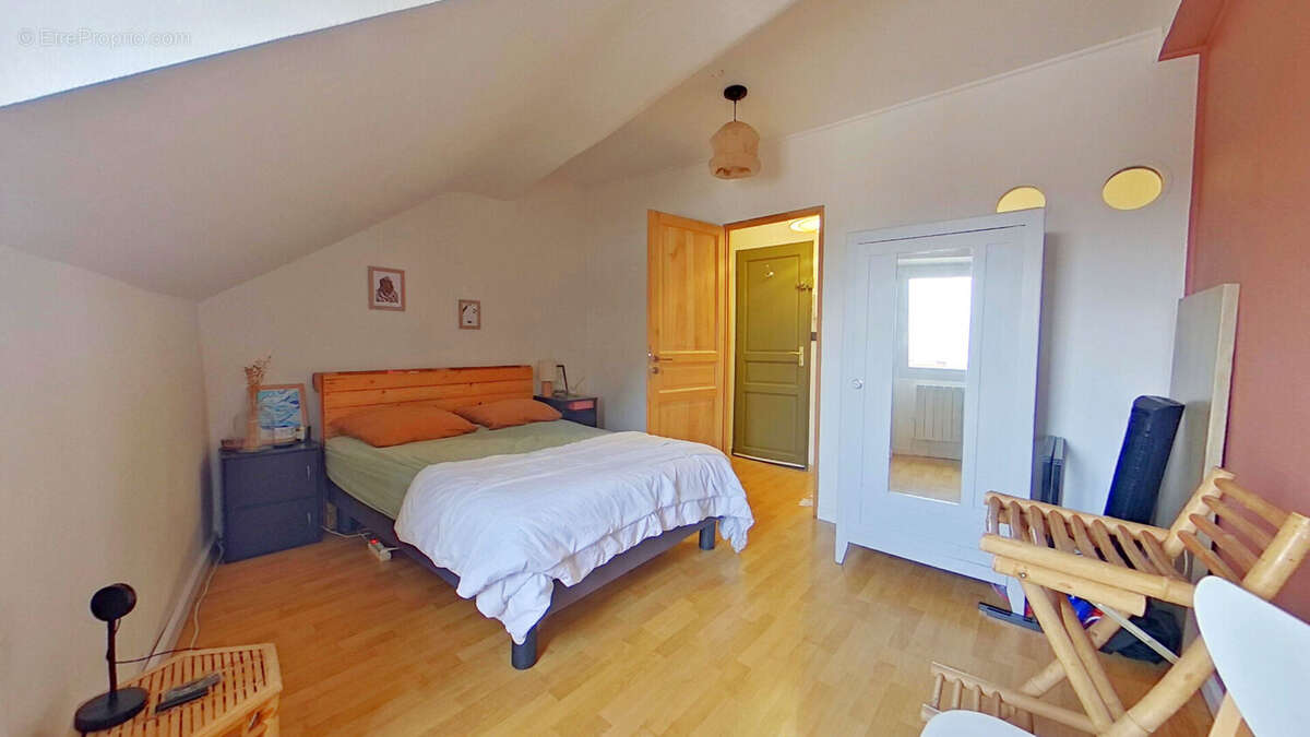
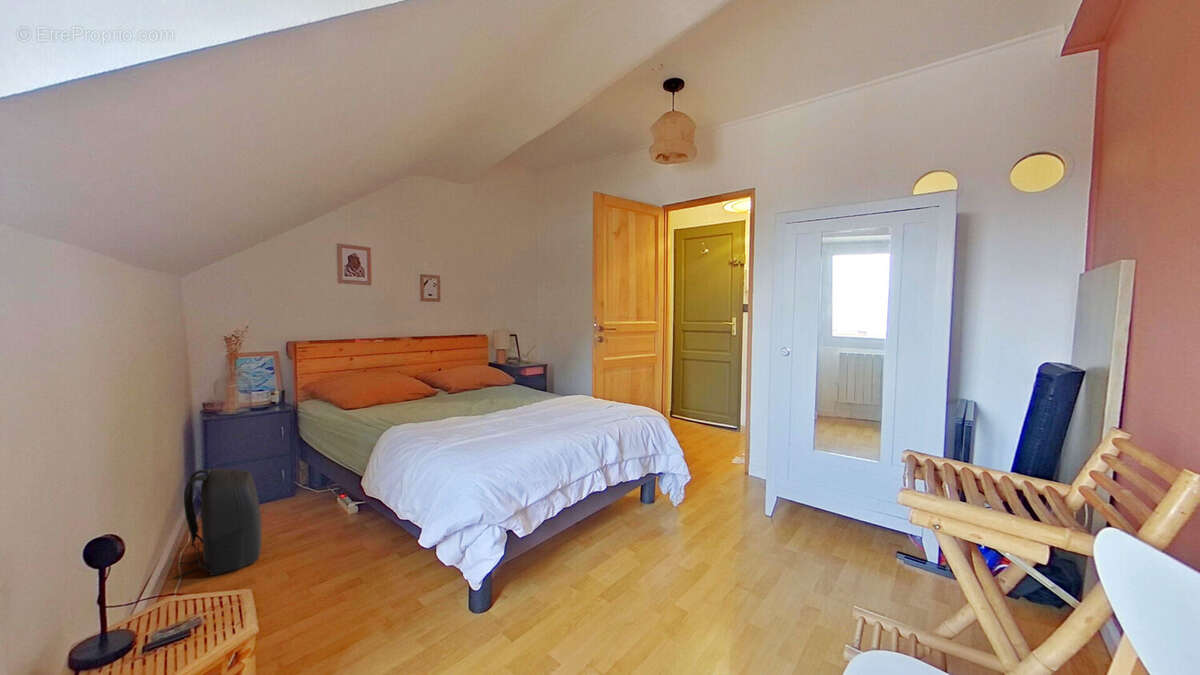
+ backpack [172,466,263,580]
